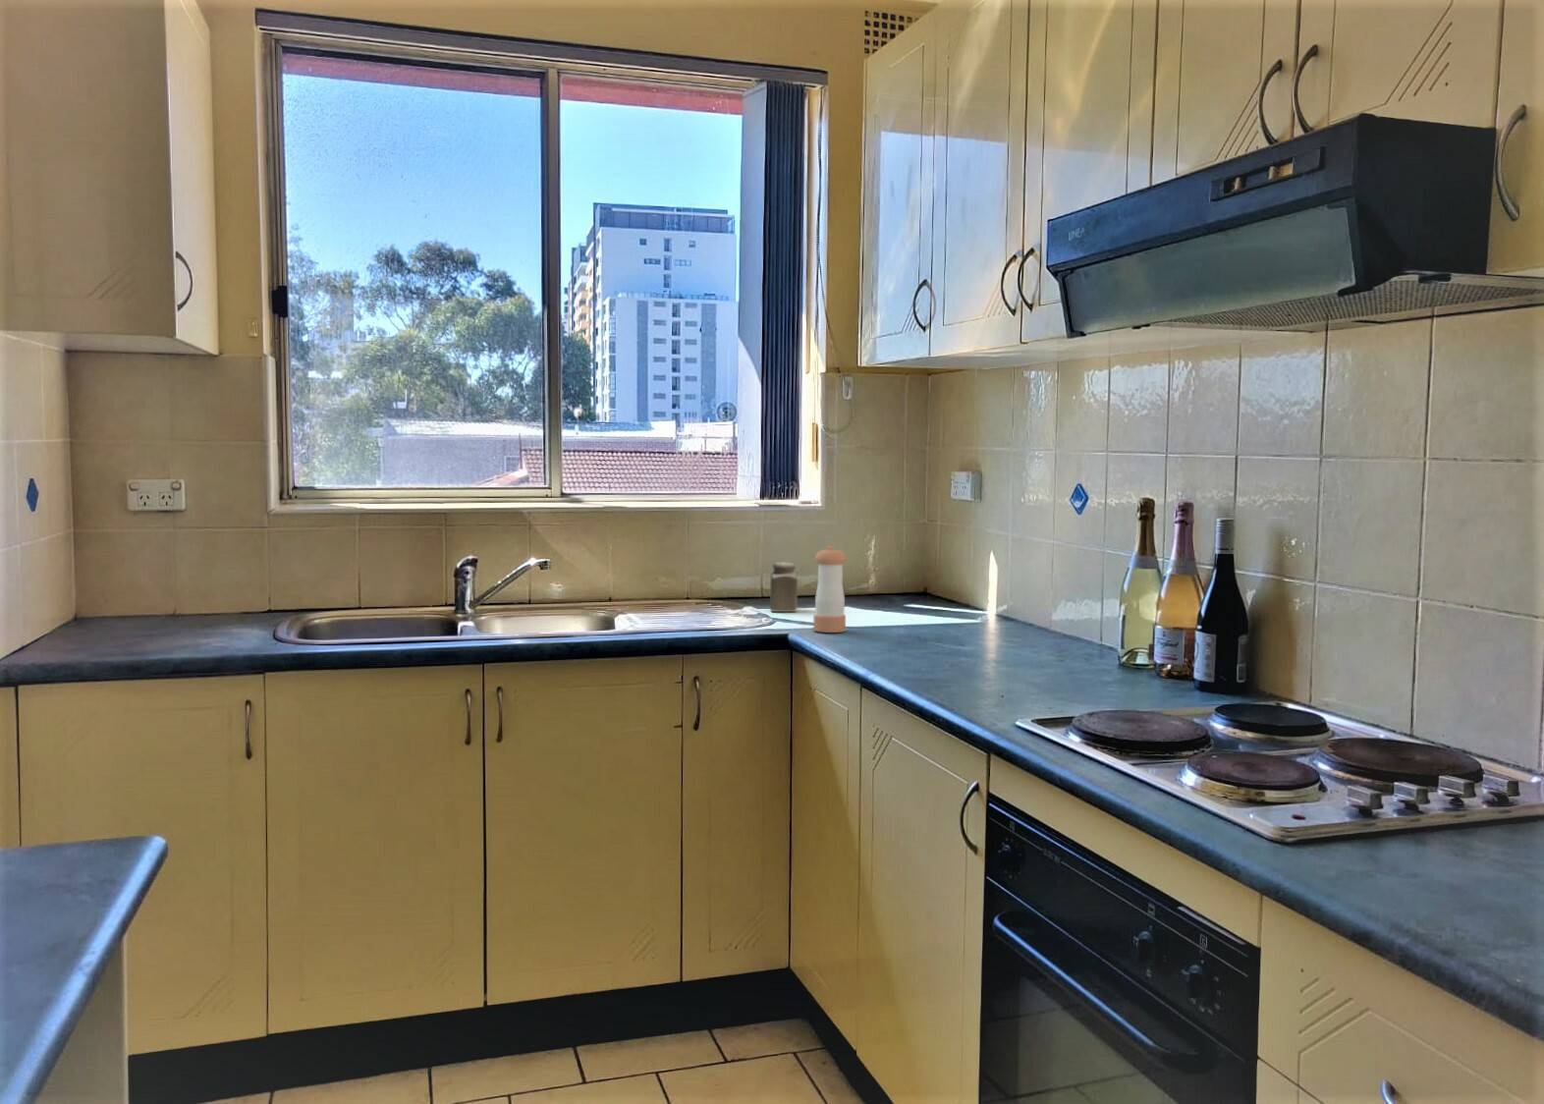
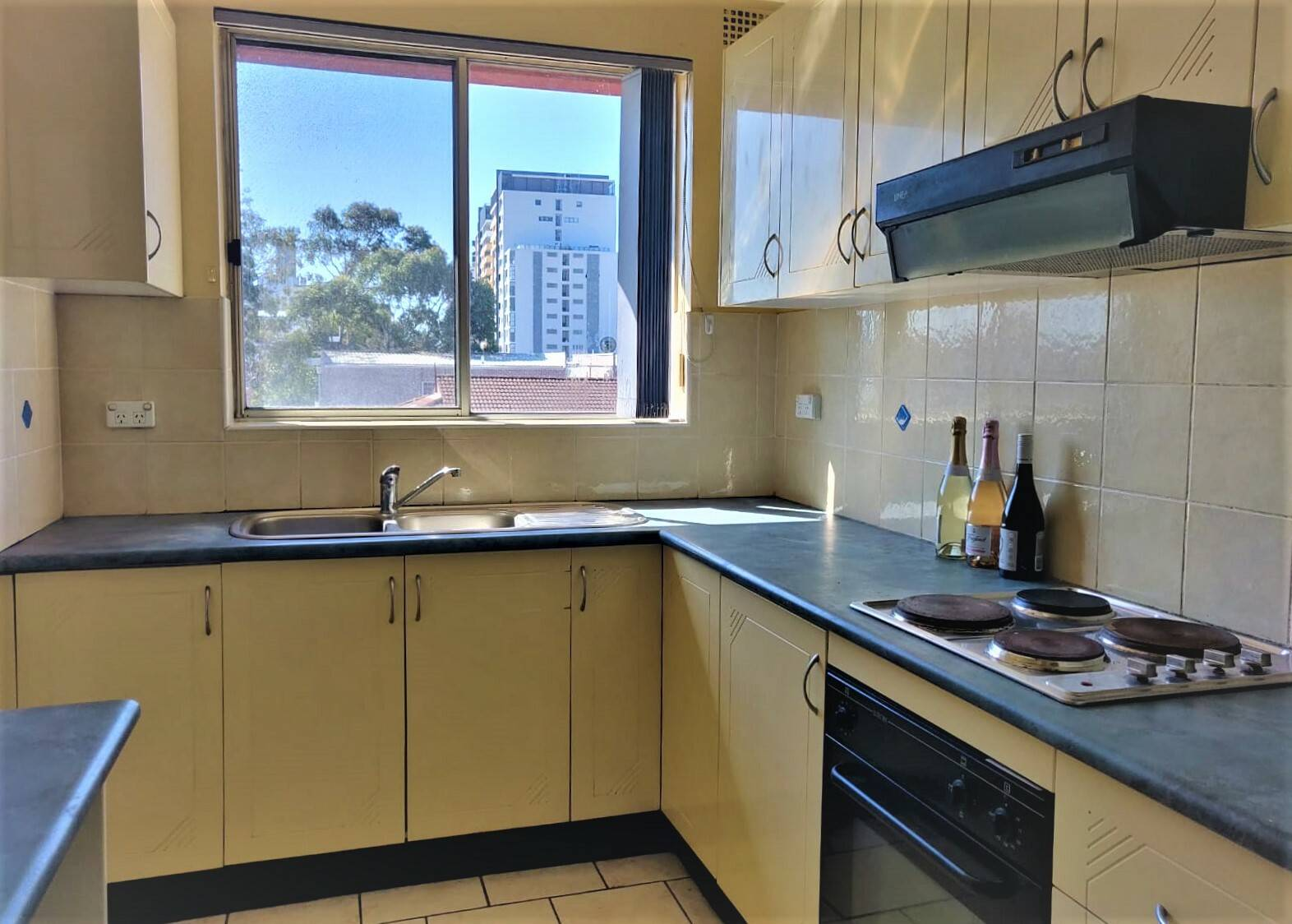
- salt shaker [770,560,798,613]
- pepper shaker [813,545,847,633]
